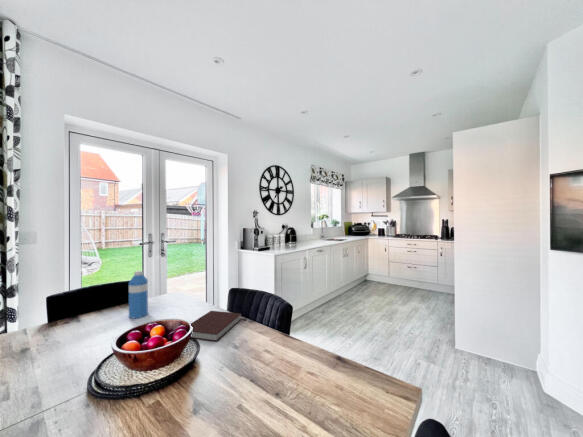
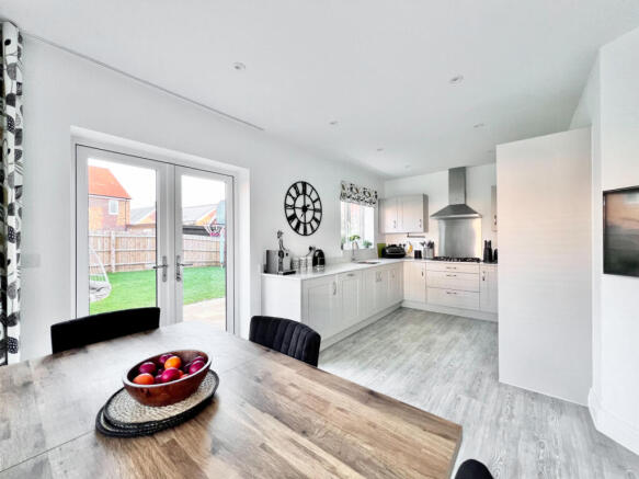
- notebook [190,310,242,342]
- water bottle [128,270,149,319]
